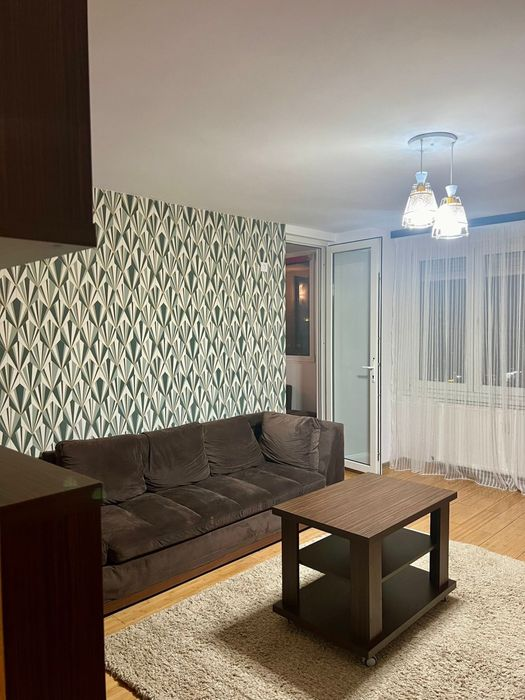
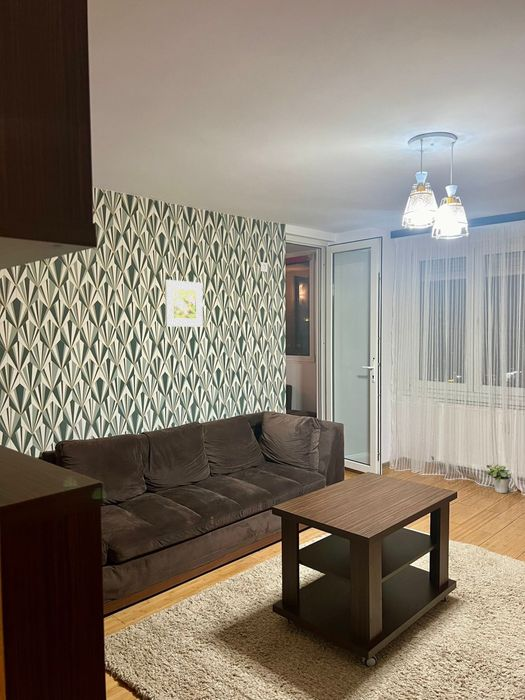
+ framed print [164,279,204,328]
+ potted plant [485,463,512,494]
